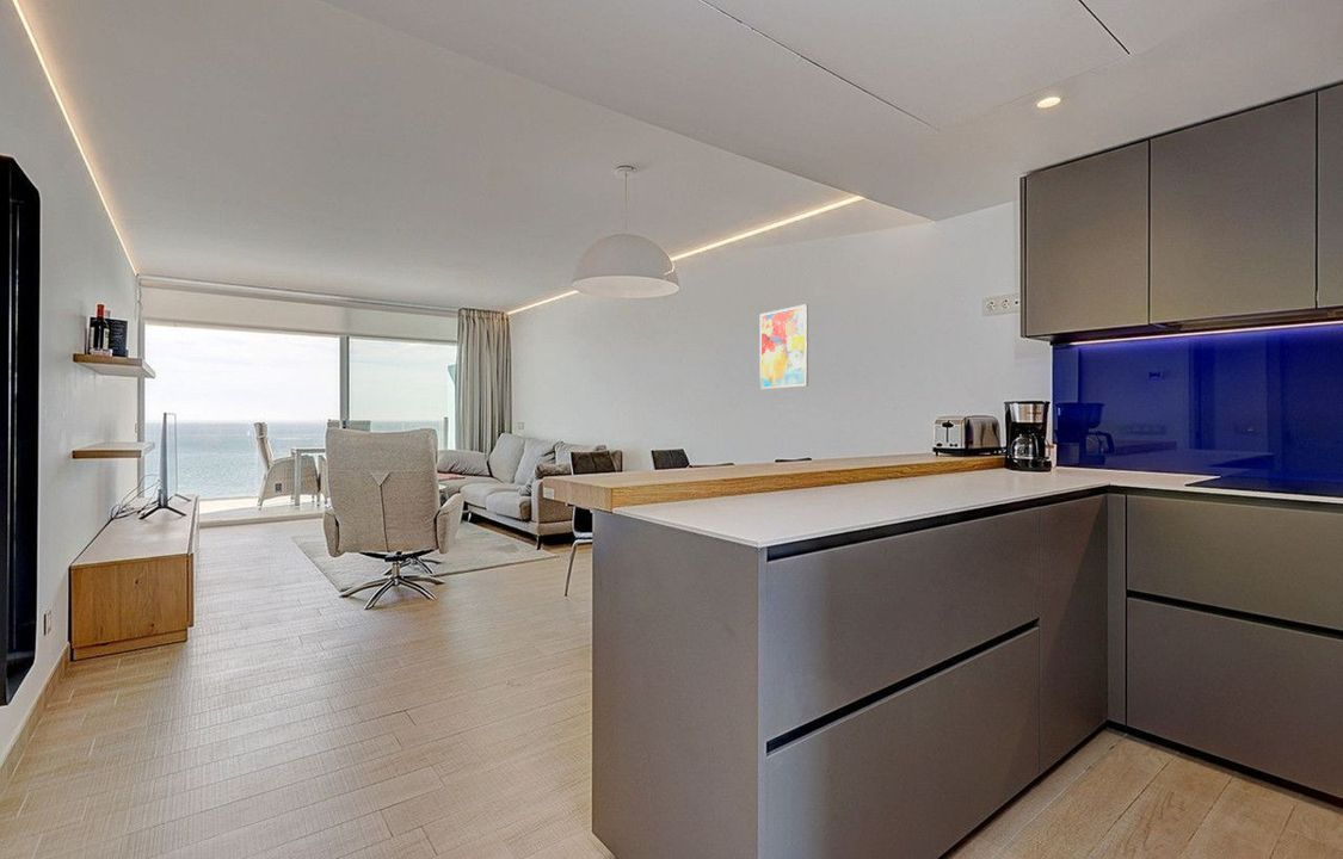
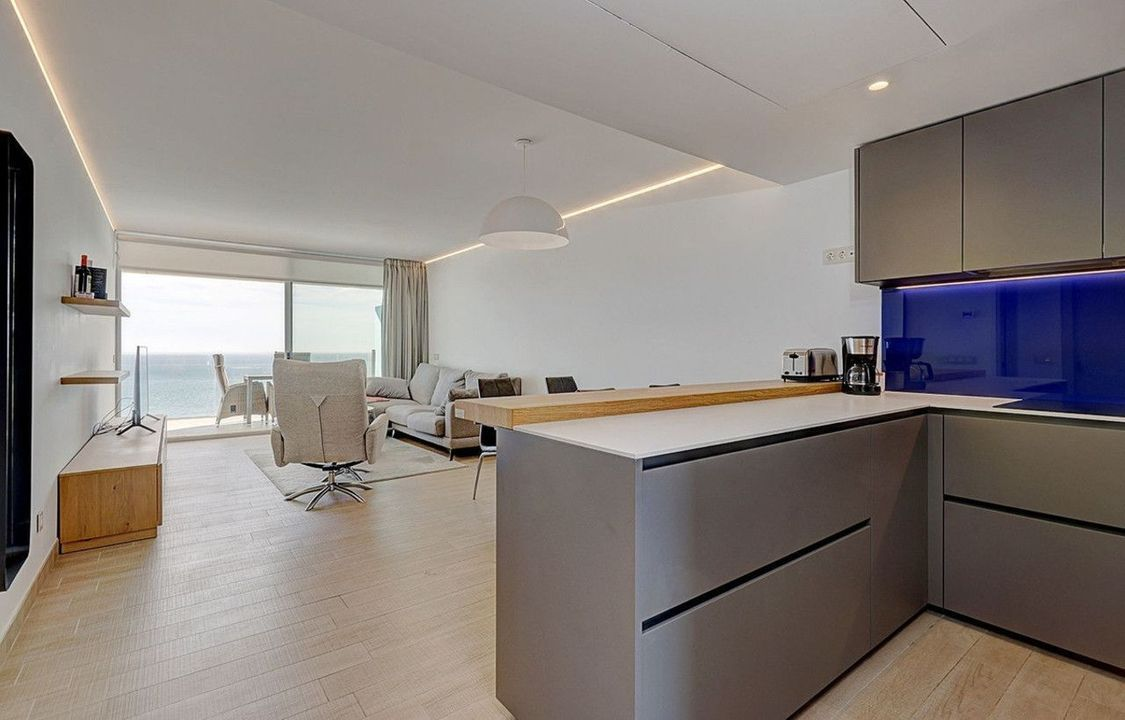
- wall art [759,303,809,390]
